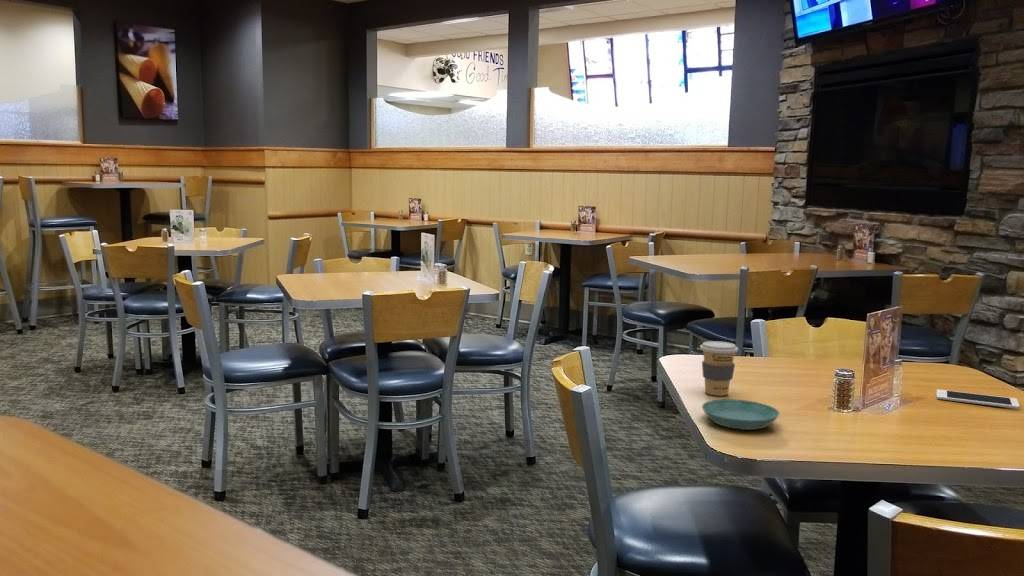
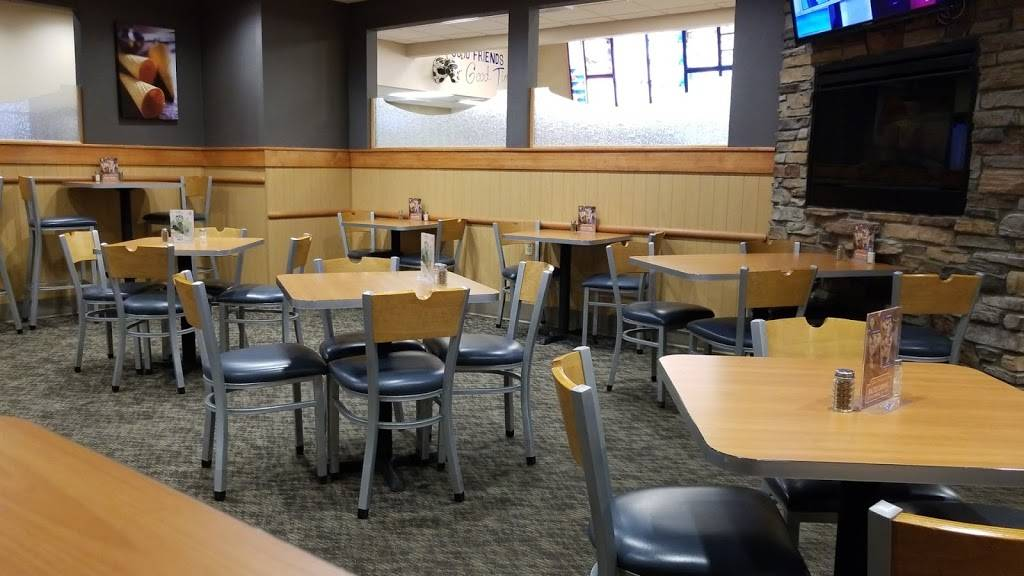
- cell phone [936,388,1021,410]
- saucer [701,398,781,431]
- coffee cup [699,340,739,397]
